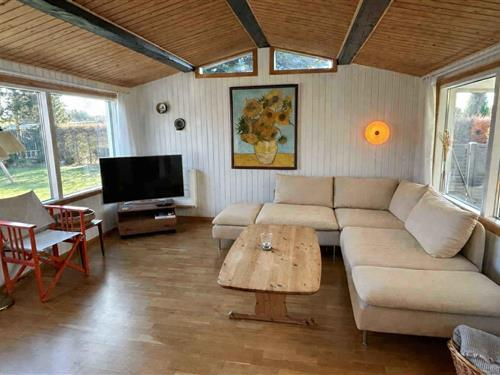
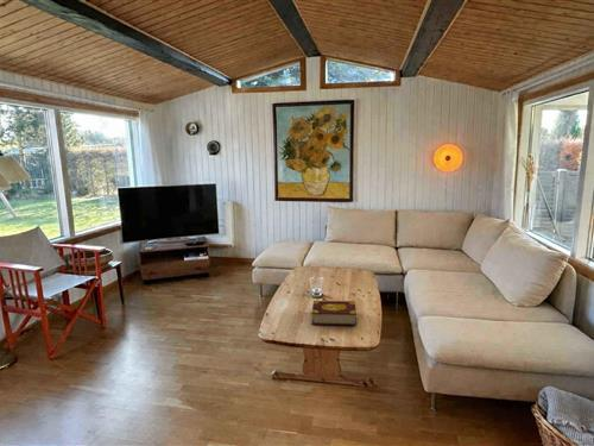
+ book [309,300,358,326]
